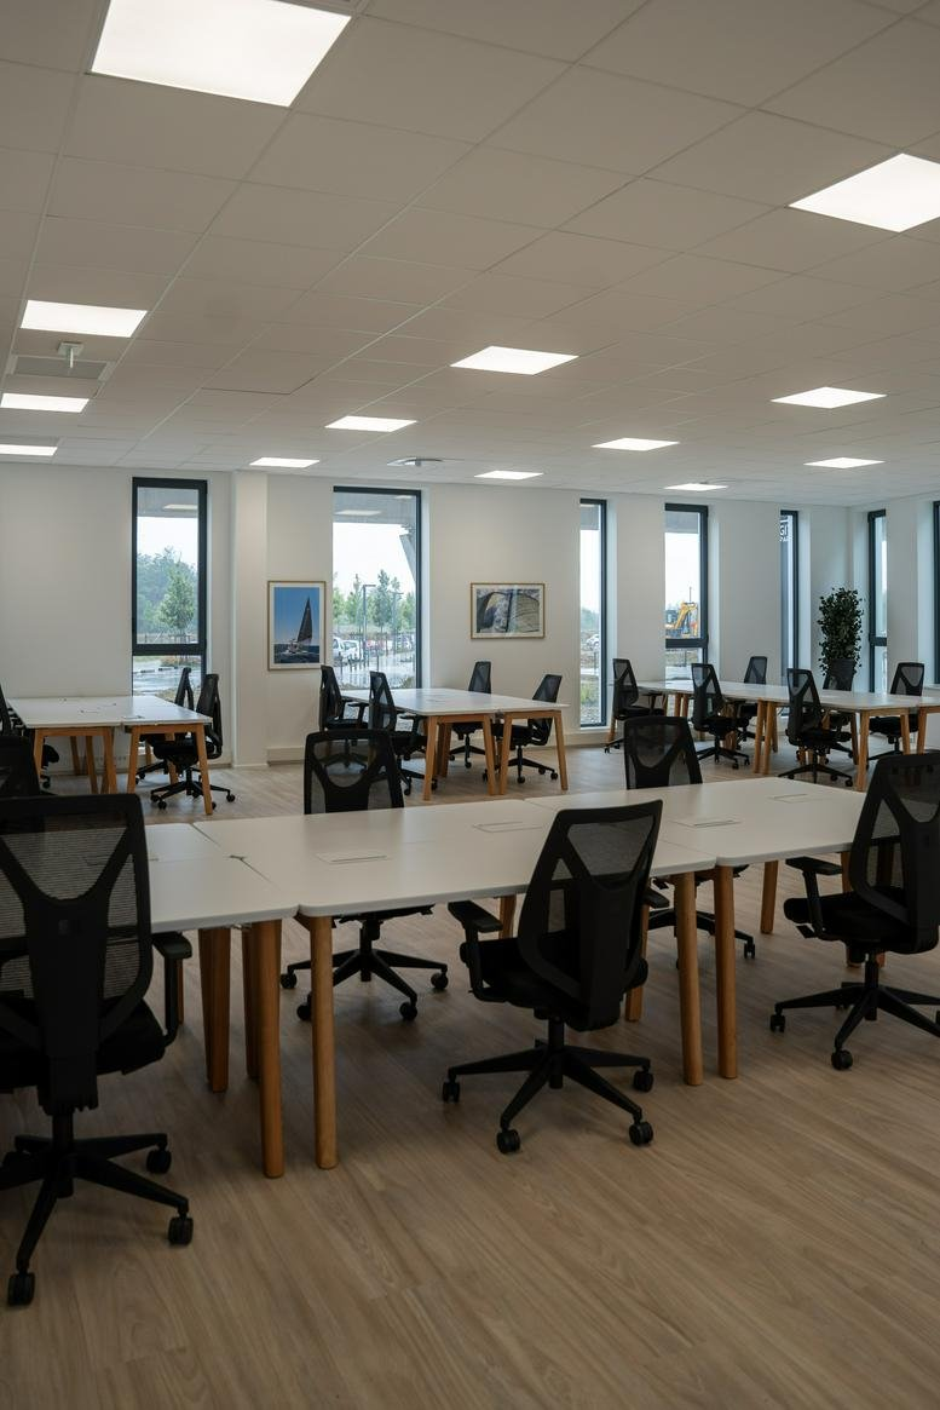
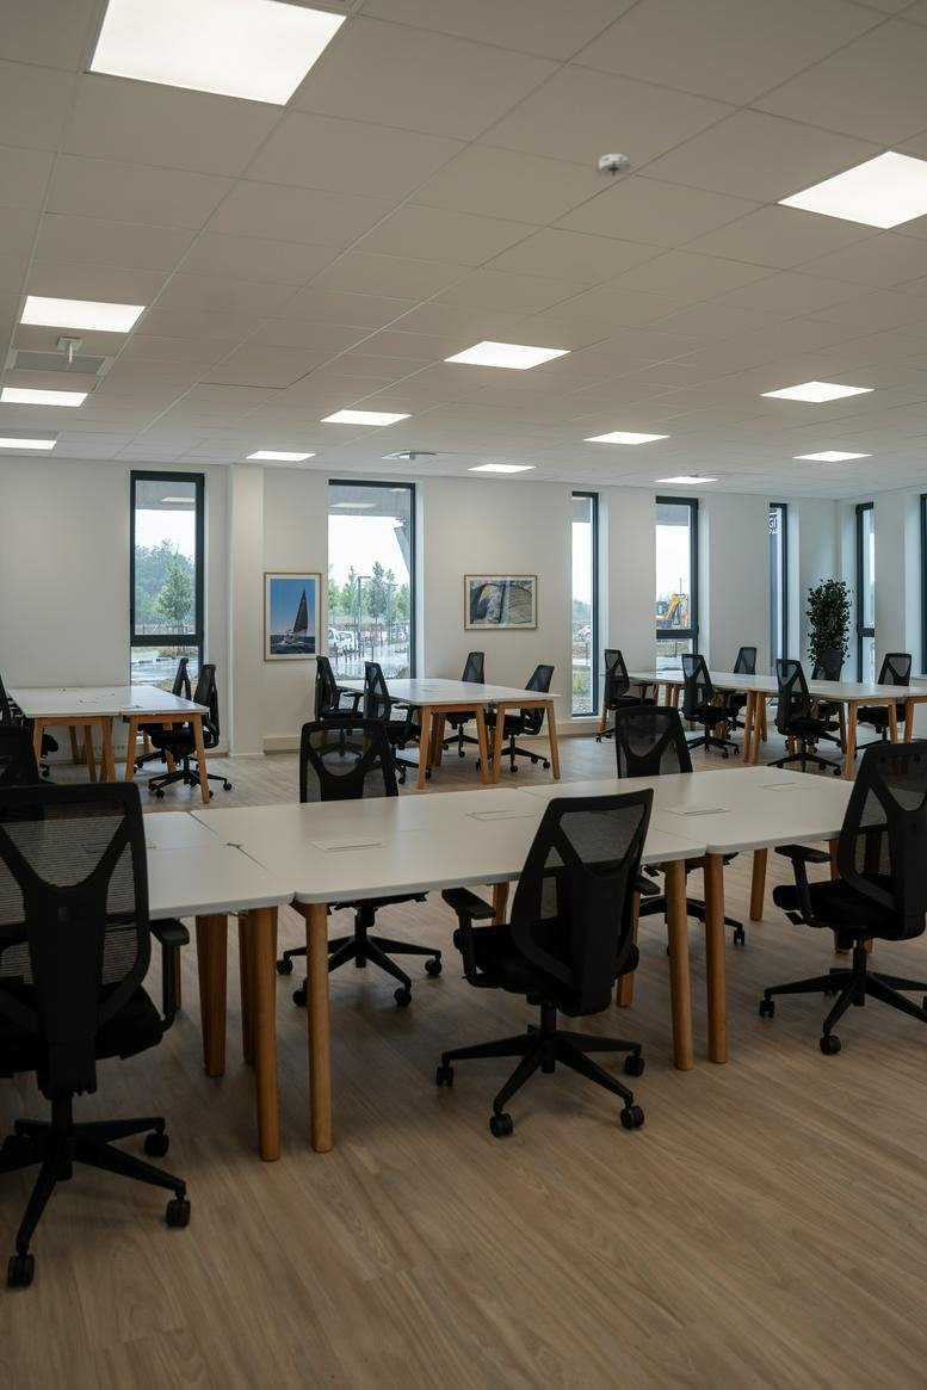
+ smoke detector [595,153,632,178]
